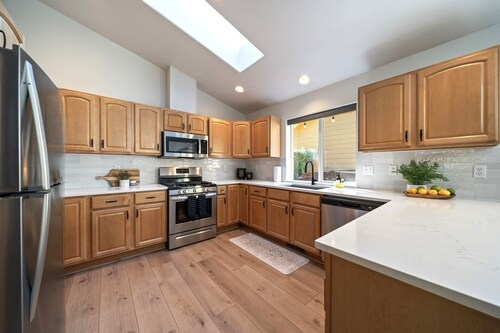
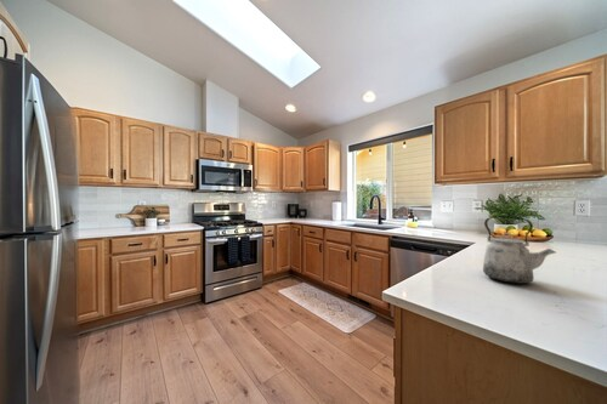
+ kettle [482,215,556,285]
